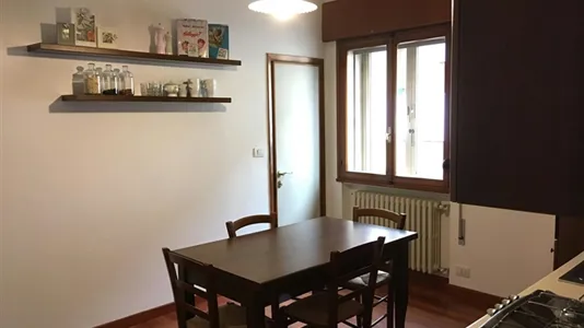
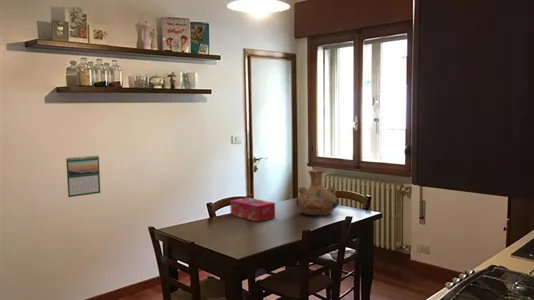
+ vase [295,168,340,216]
+ calendar [65,155,101,198]
+ tissue box [229,197,276,223]
